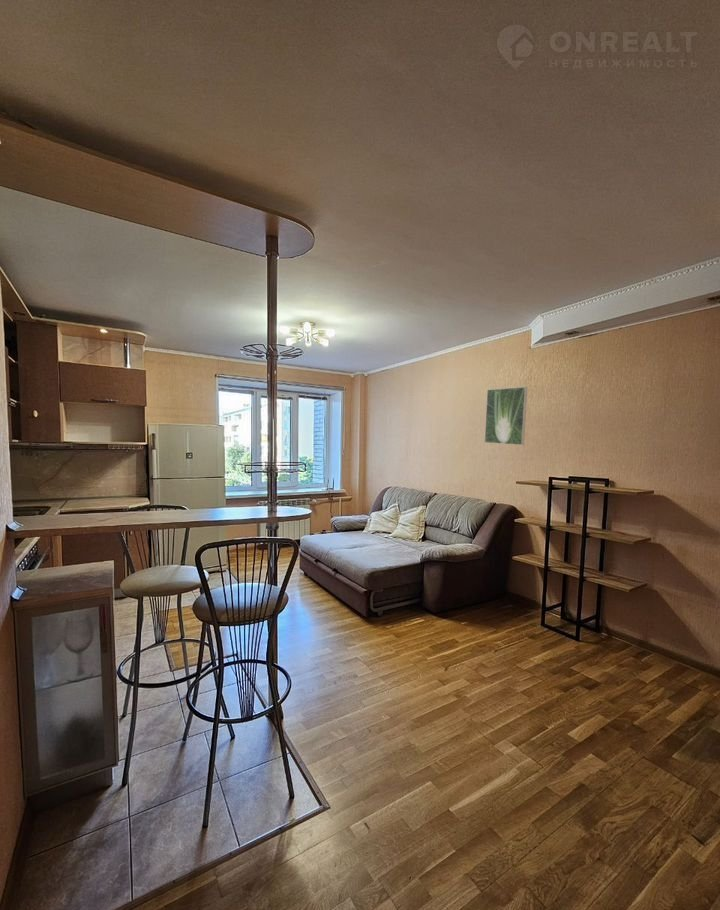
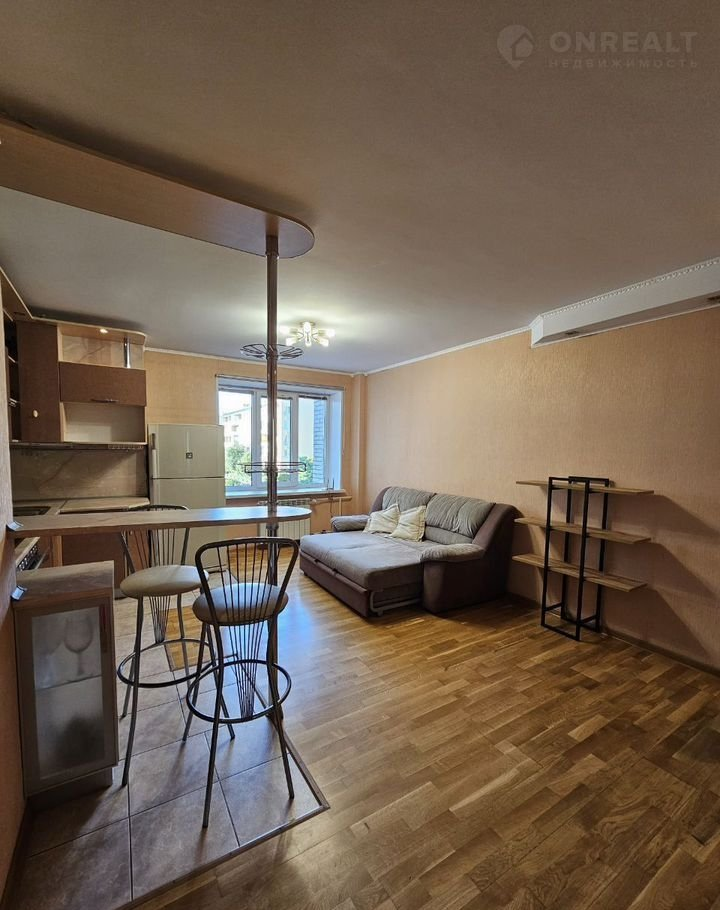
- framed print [484,386,528,446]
